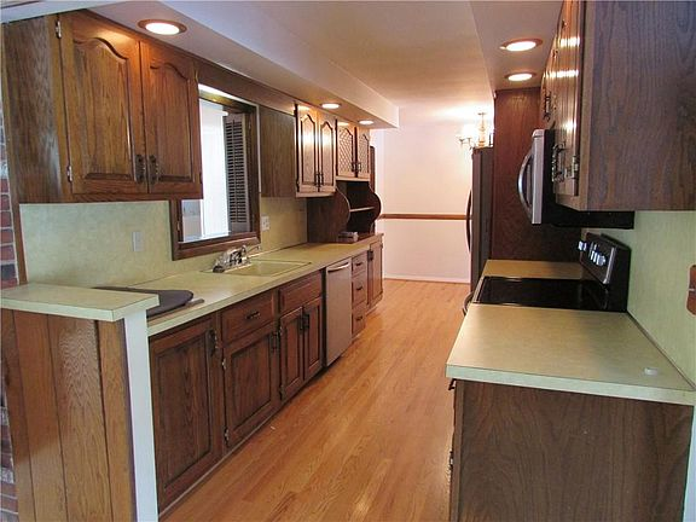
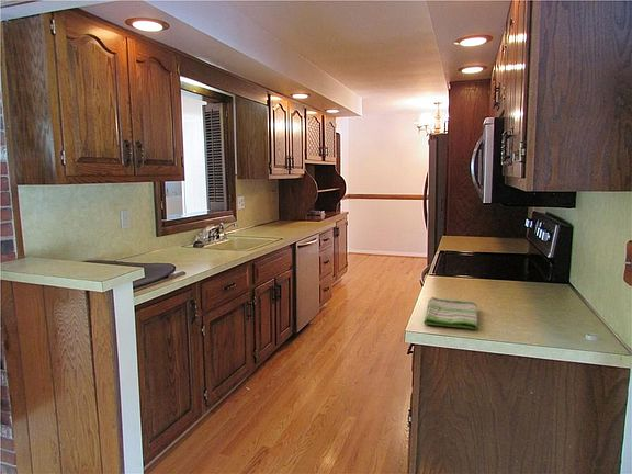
+ dish towel [424,296,479,330]
